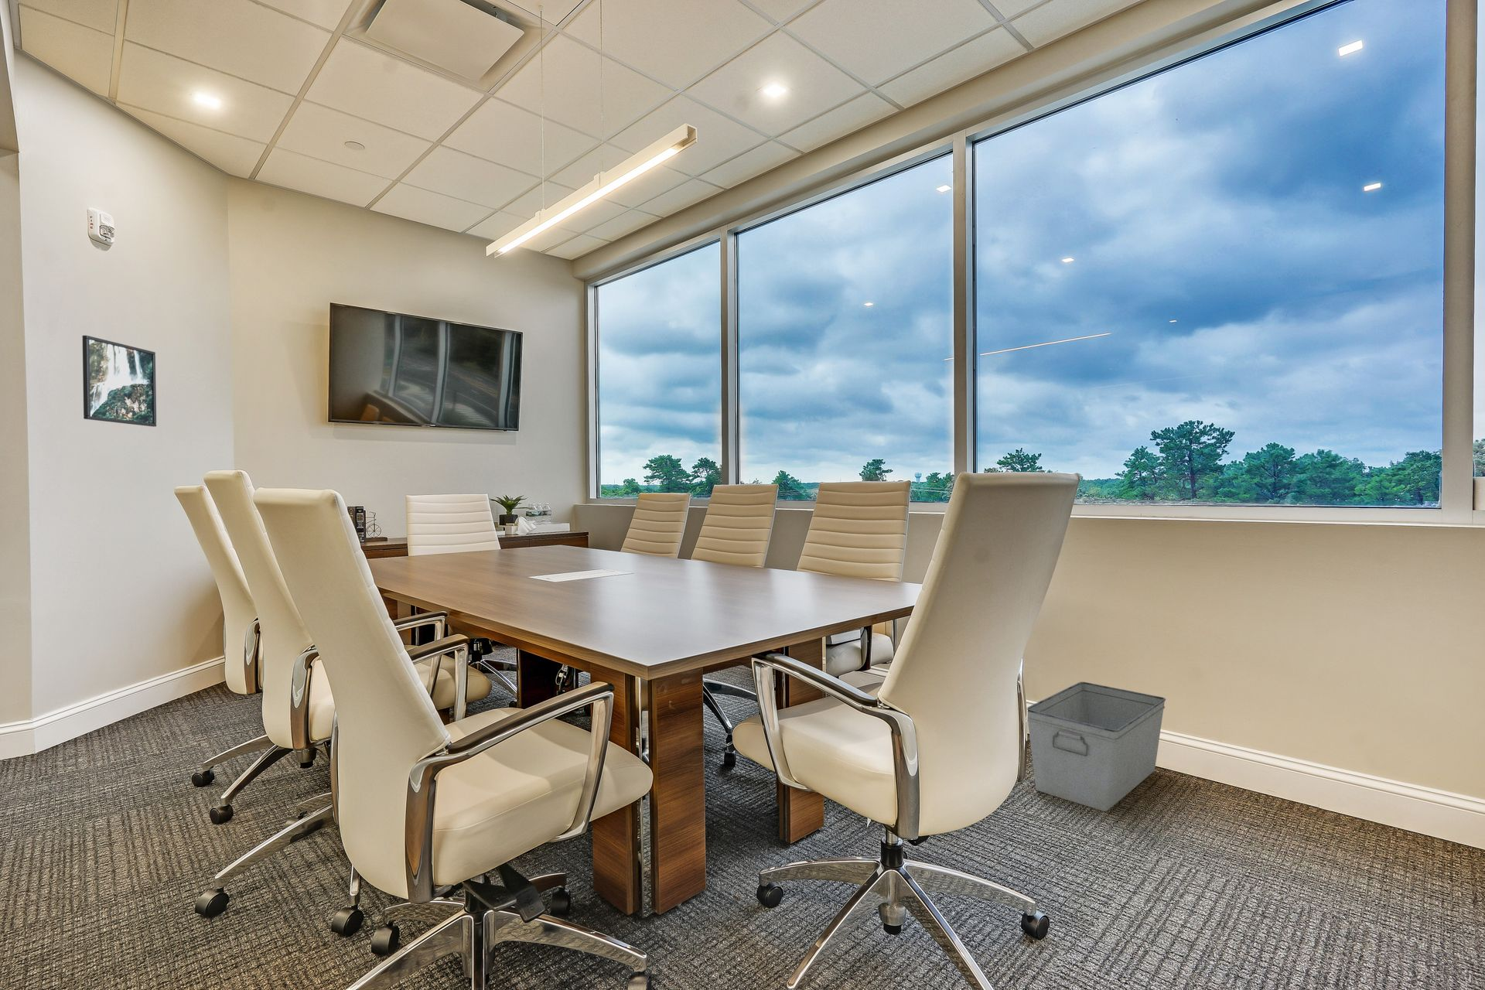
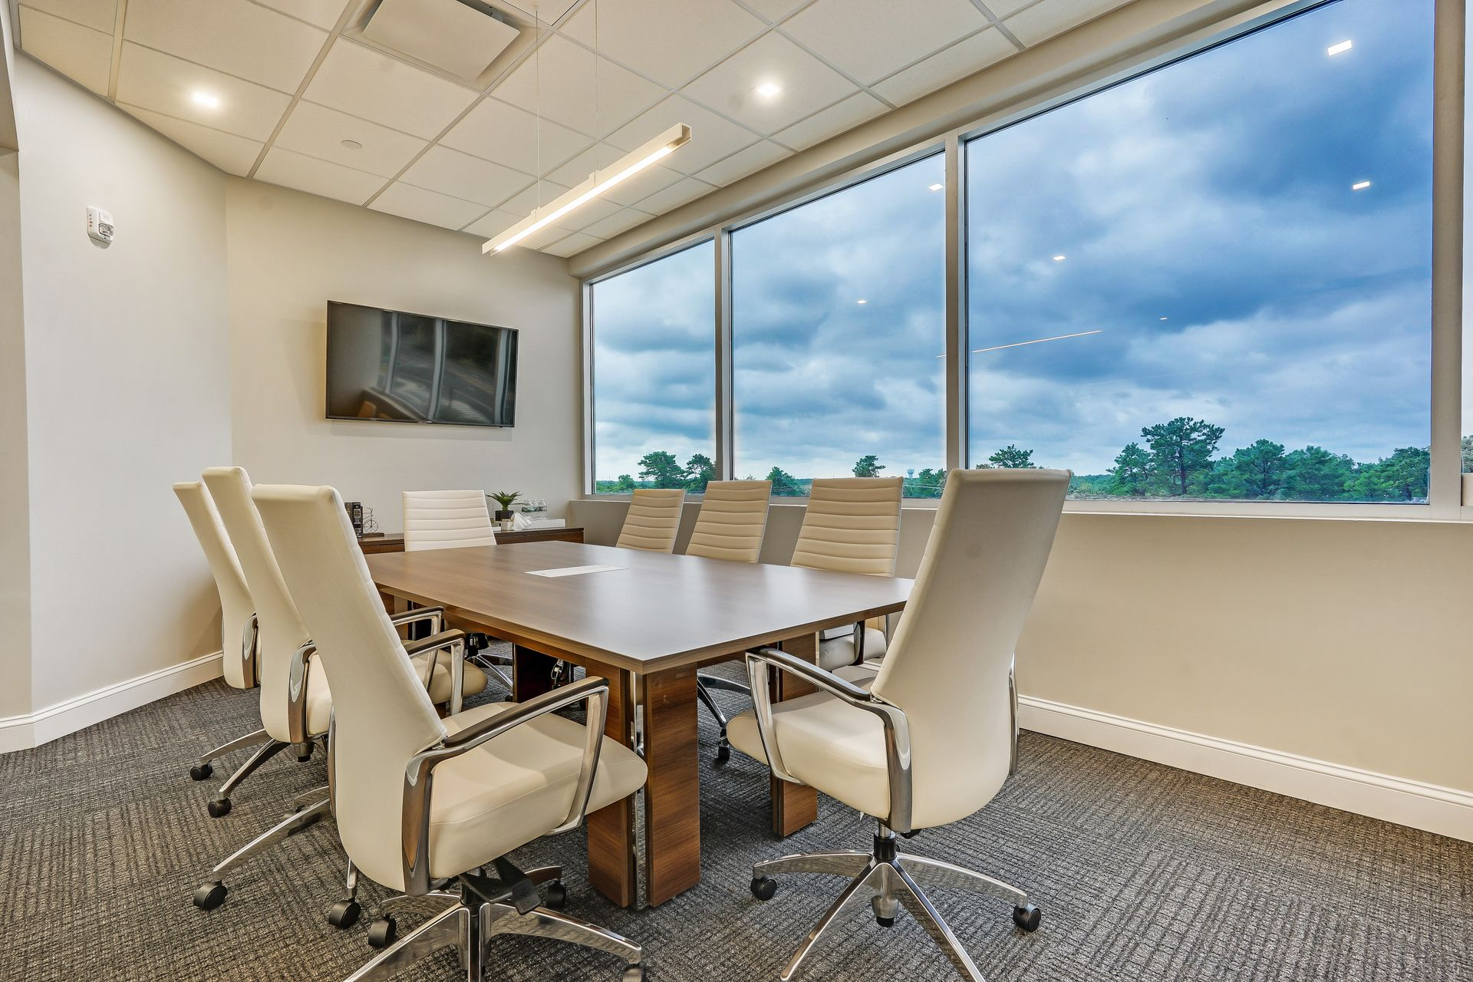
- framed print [82,335,157,428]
- storage bin [1028,682,1167,812]
